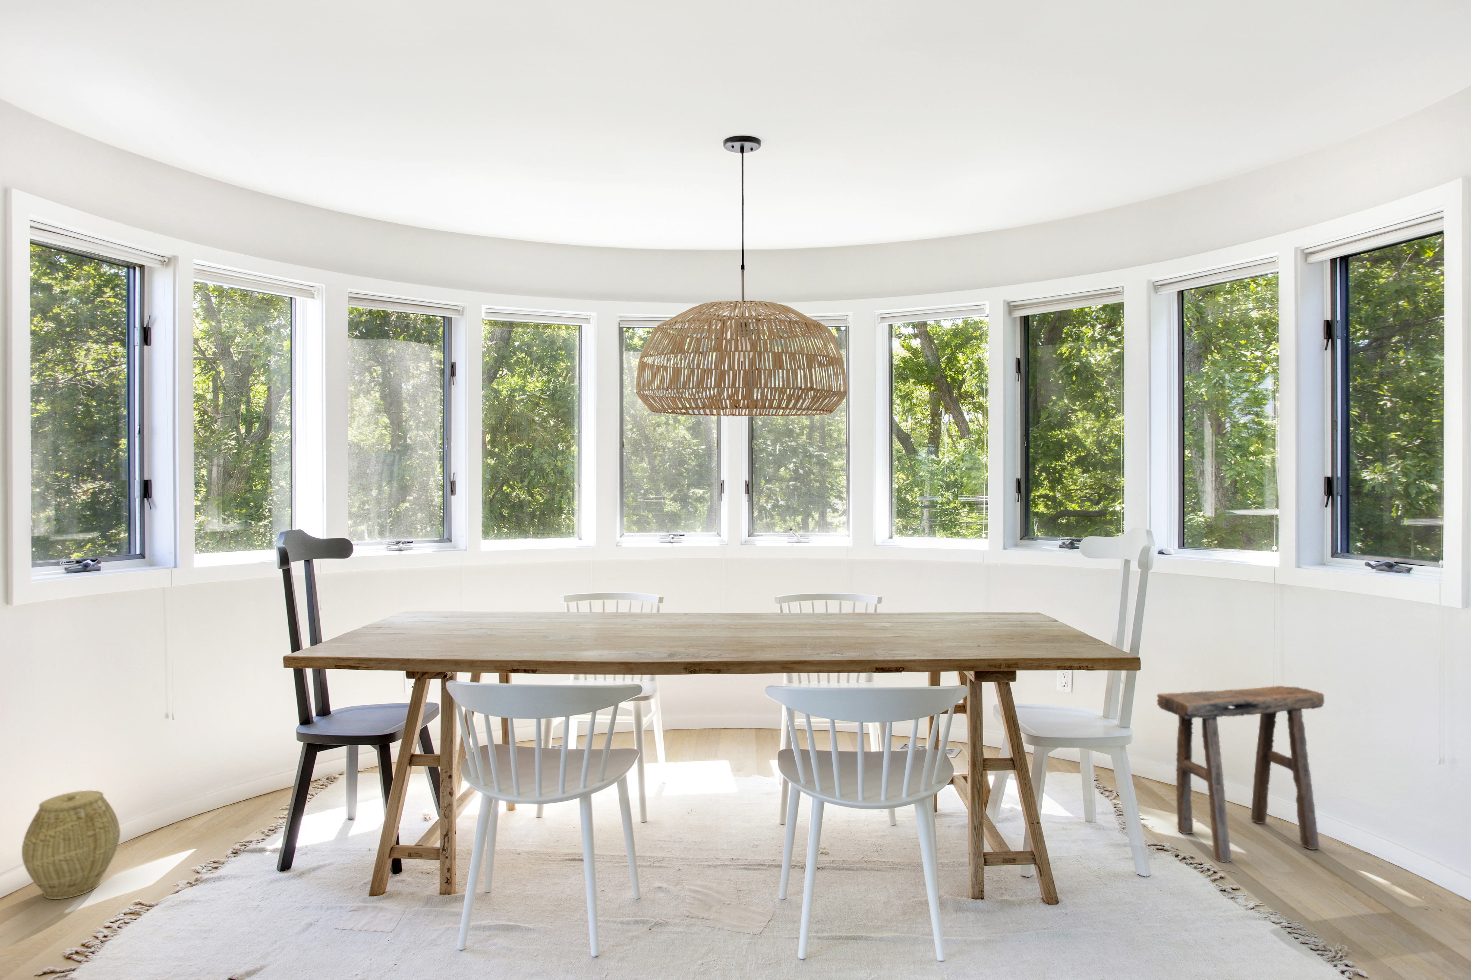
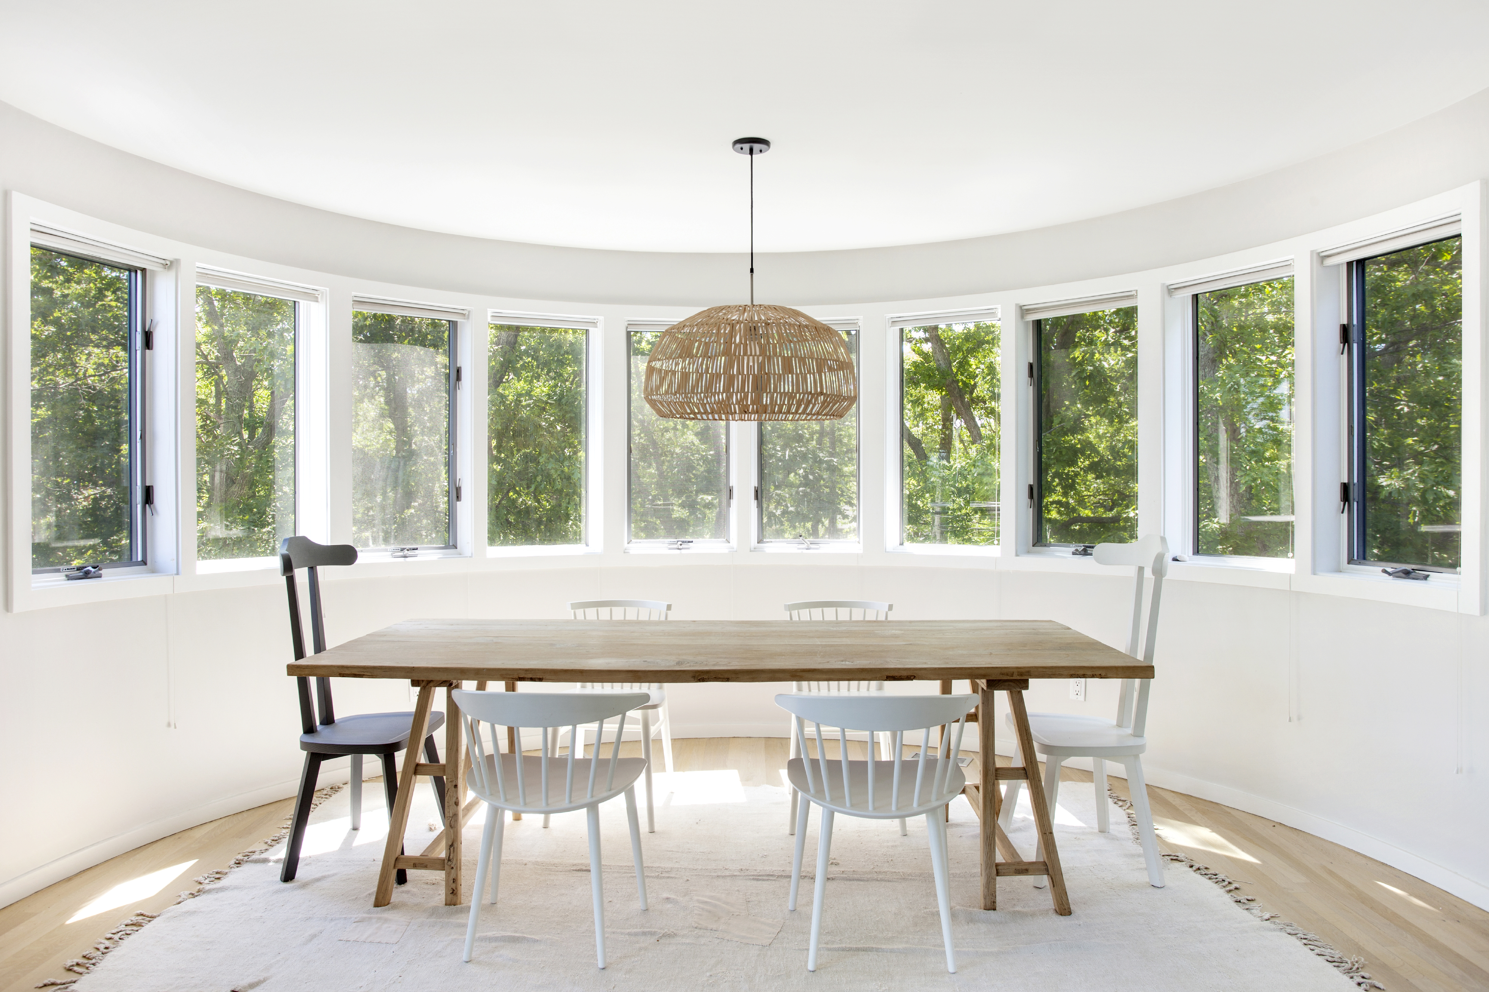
- stool [1156,686,1324,863]
- woven basket [22,791,120,899]
